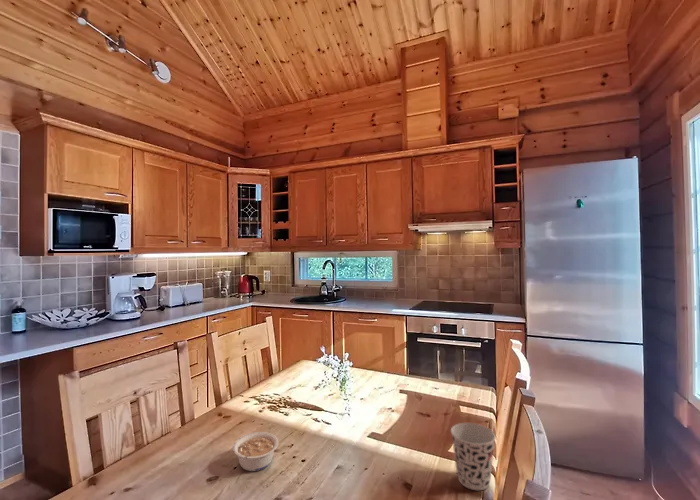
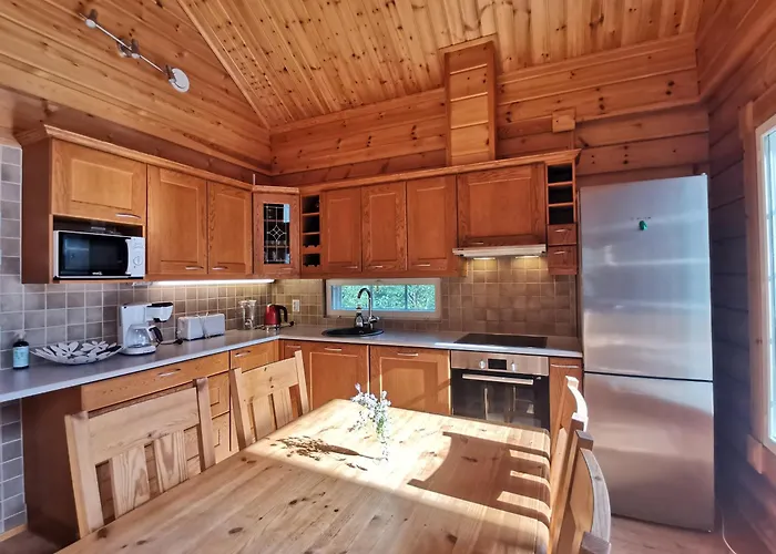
- legume [232,431,280,472]
- cup [450,422,497,491]
